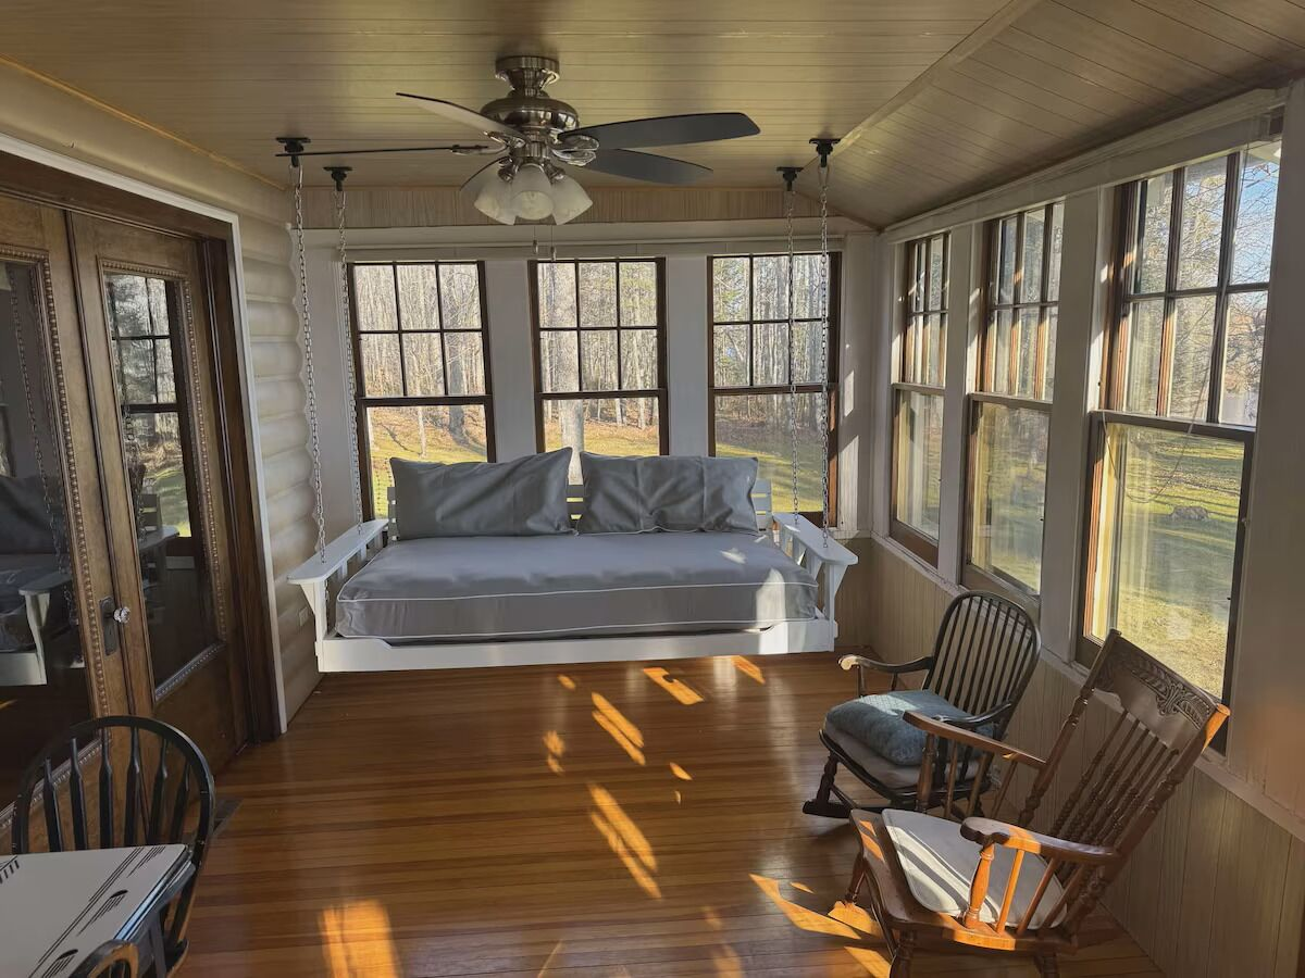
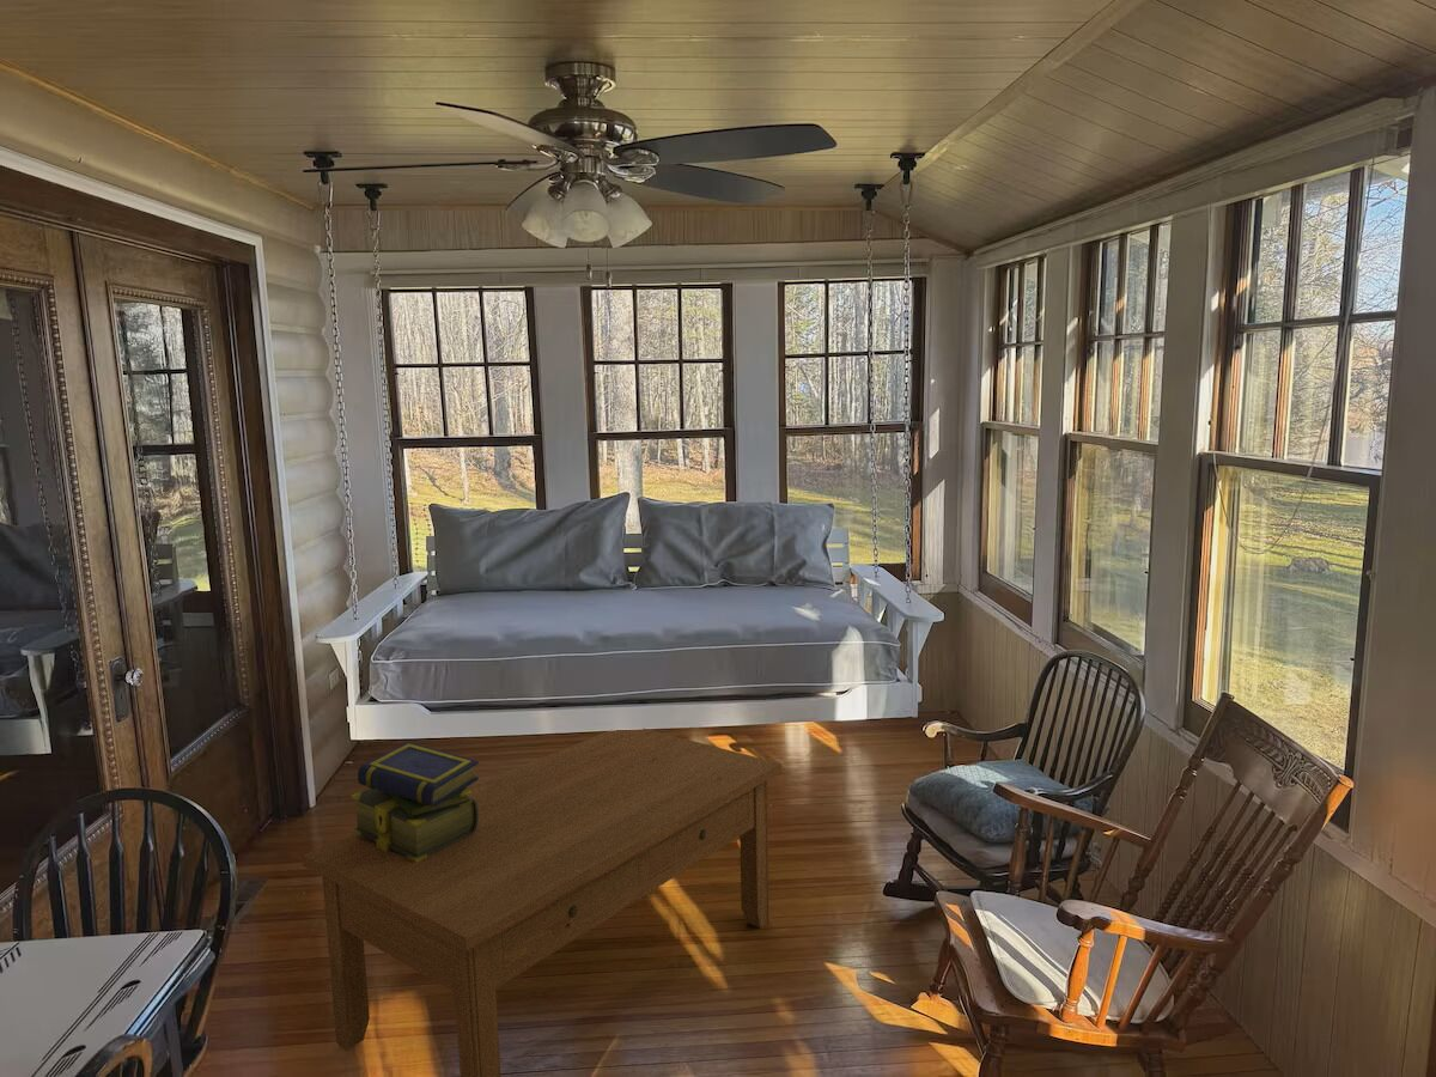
+ coffee table [302,728,783,1077]
+ stack of books [349,741,480,862]
